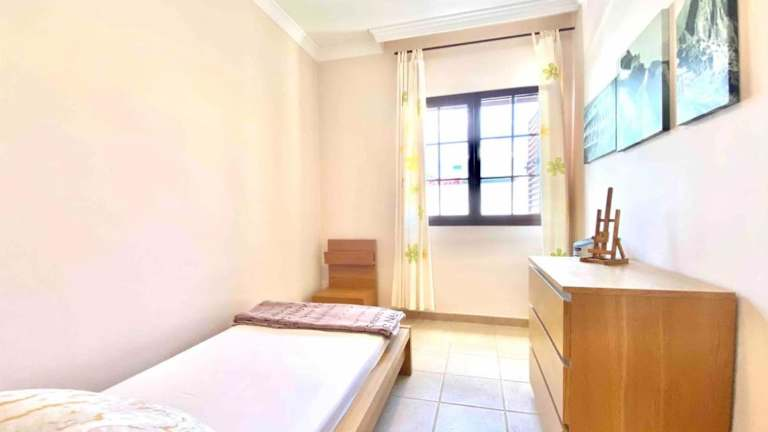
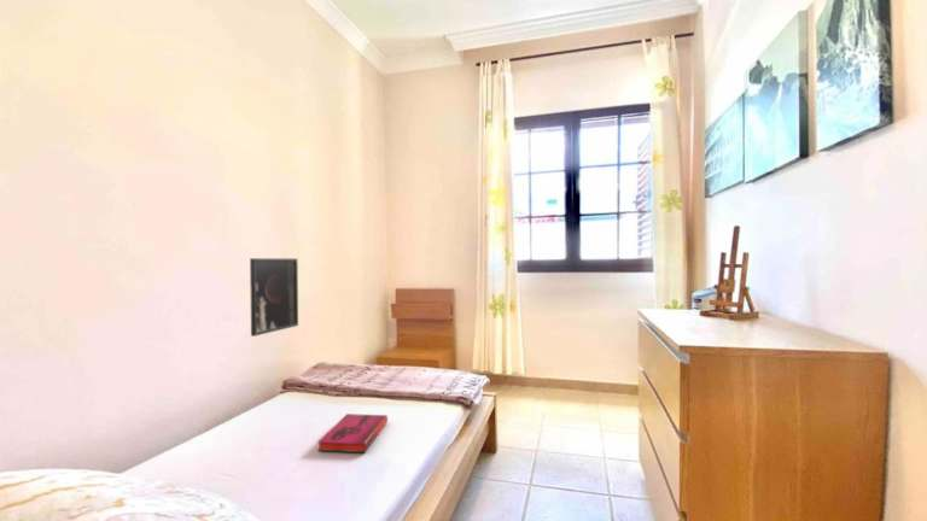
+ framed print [249,257,299,338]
+ hardback book [316,412,389,455]
